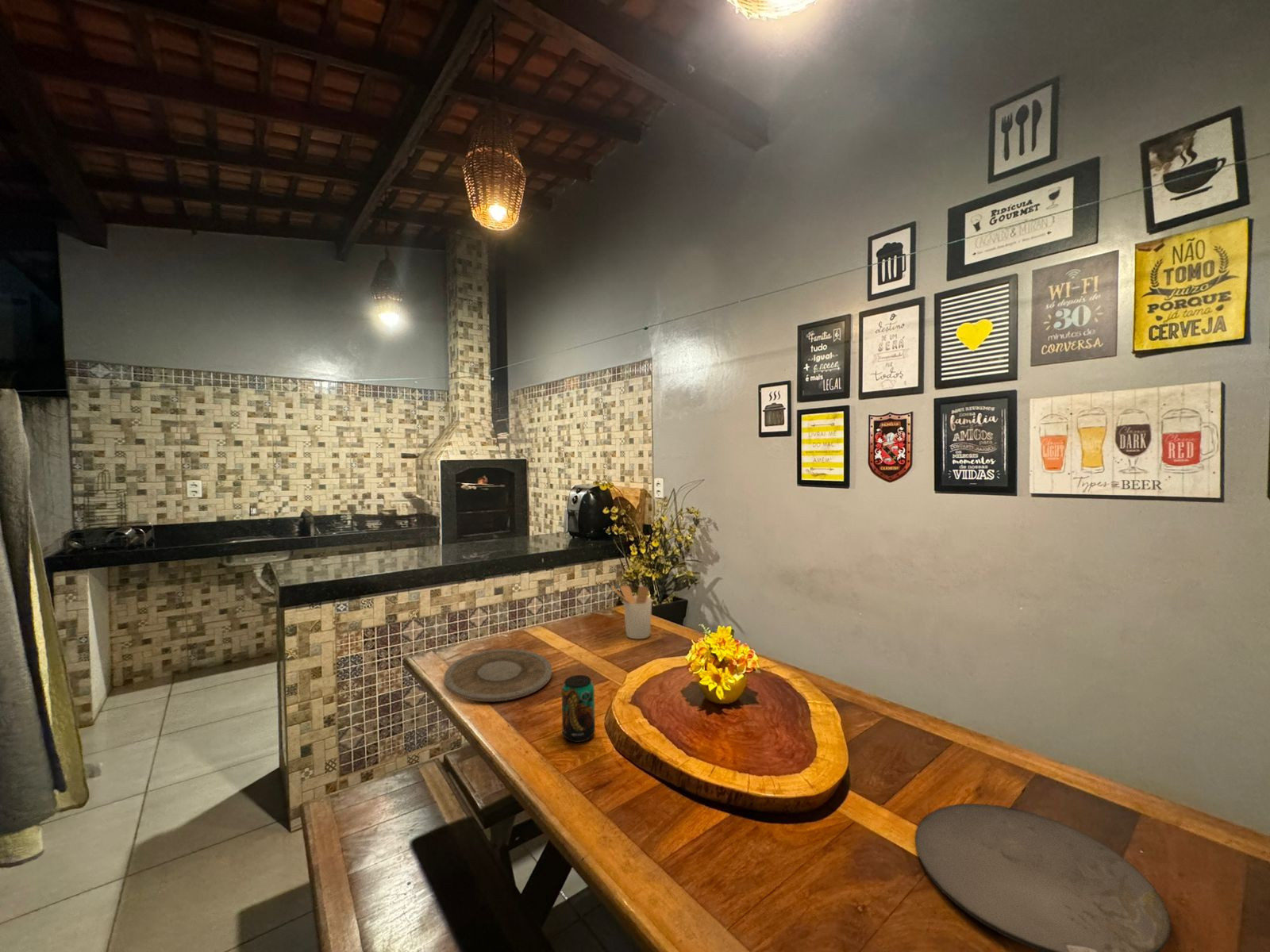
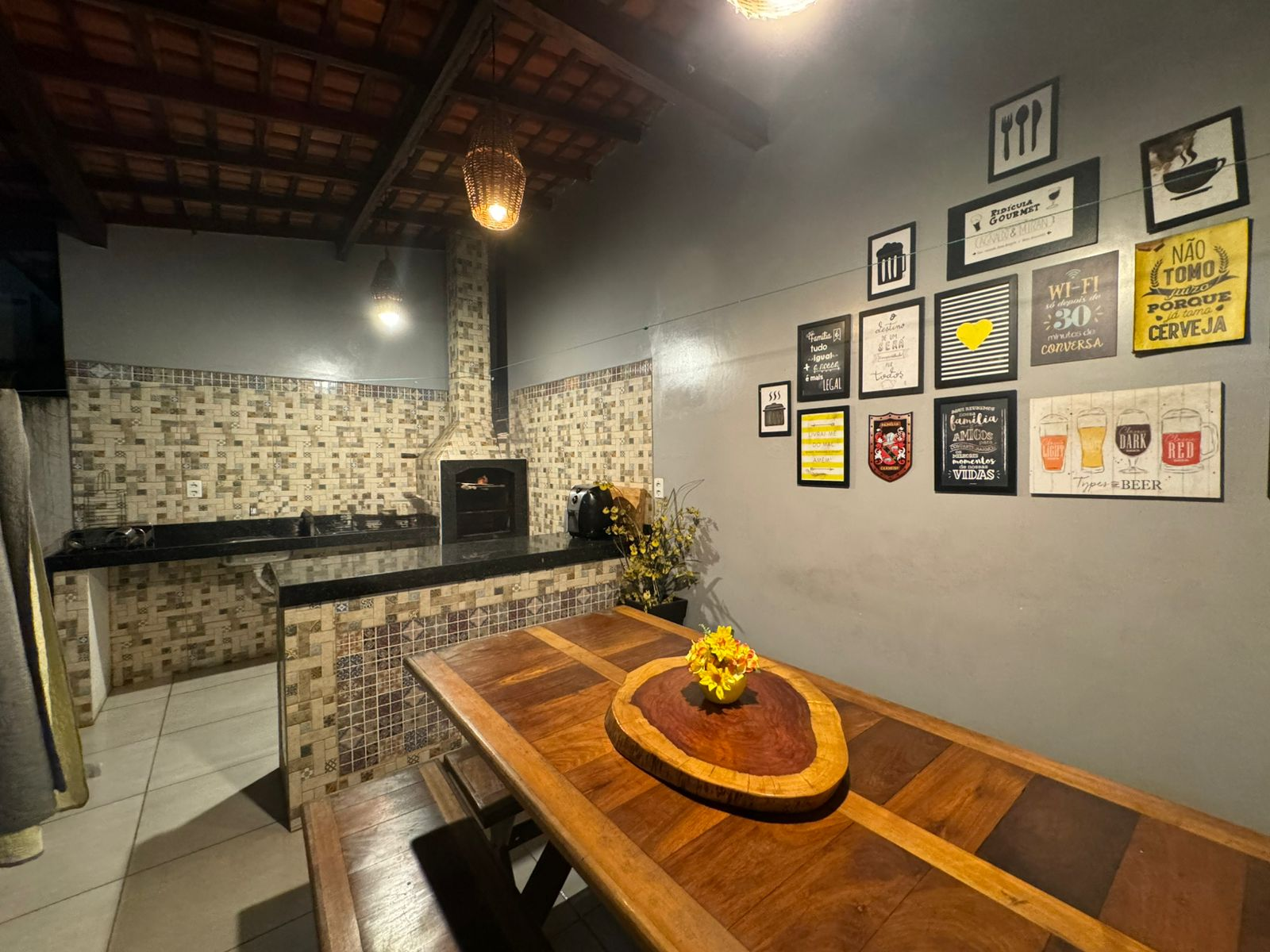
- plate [443,648,553,702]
- plate [914,803,1172,952]
- beverage can [561,674,596,743]
- utensil holder [610,585,652,640]
